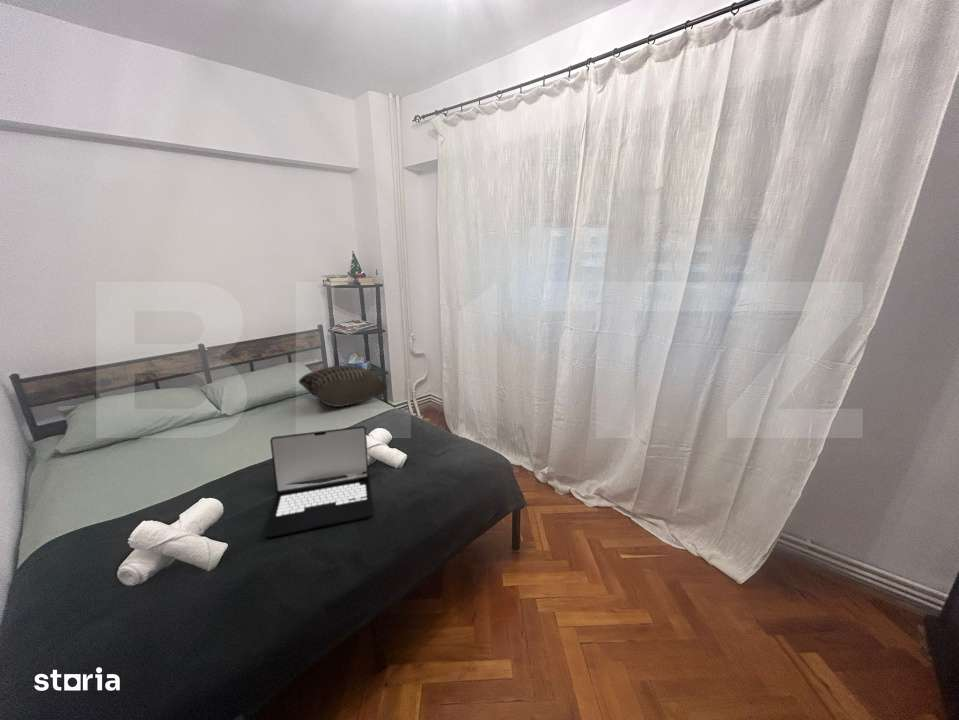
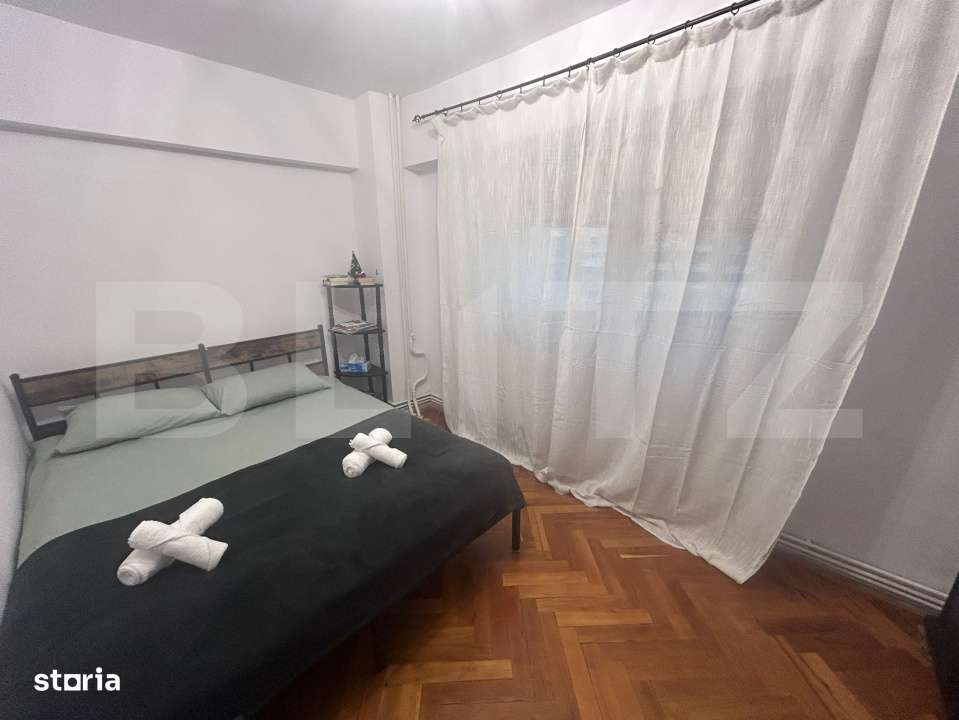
- laptop [265,425,375,539]
- cushion [297,364,388,408]
